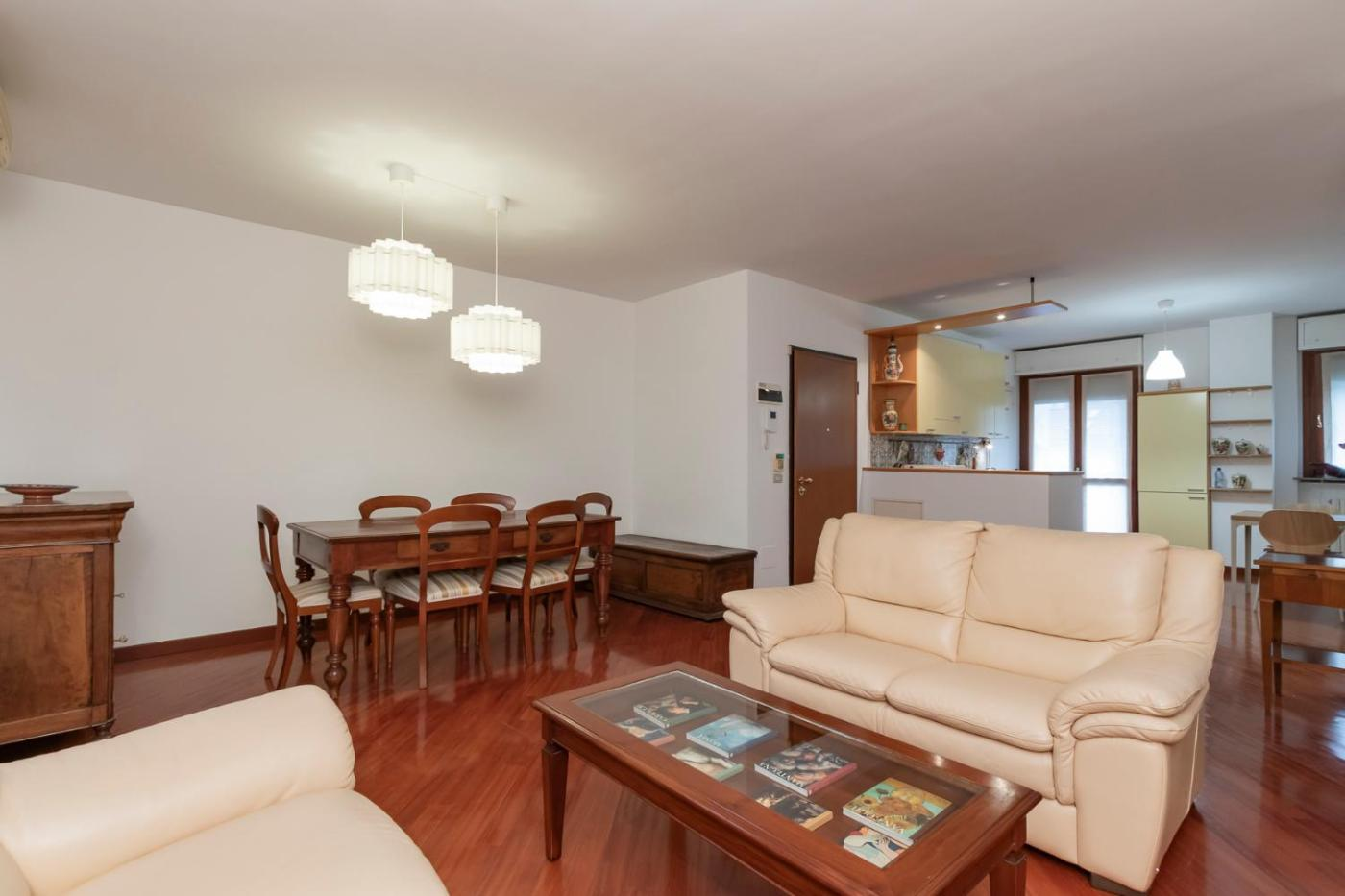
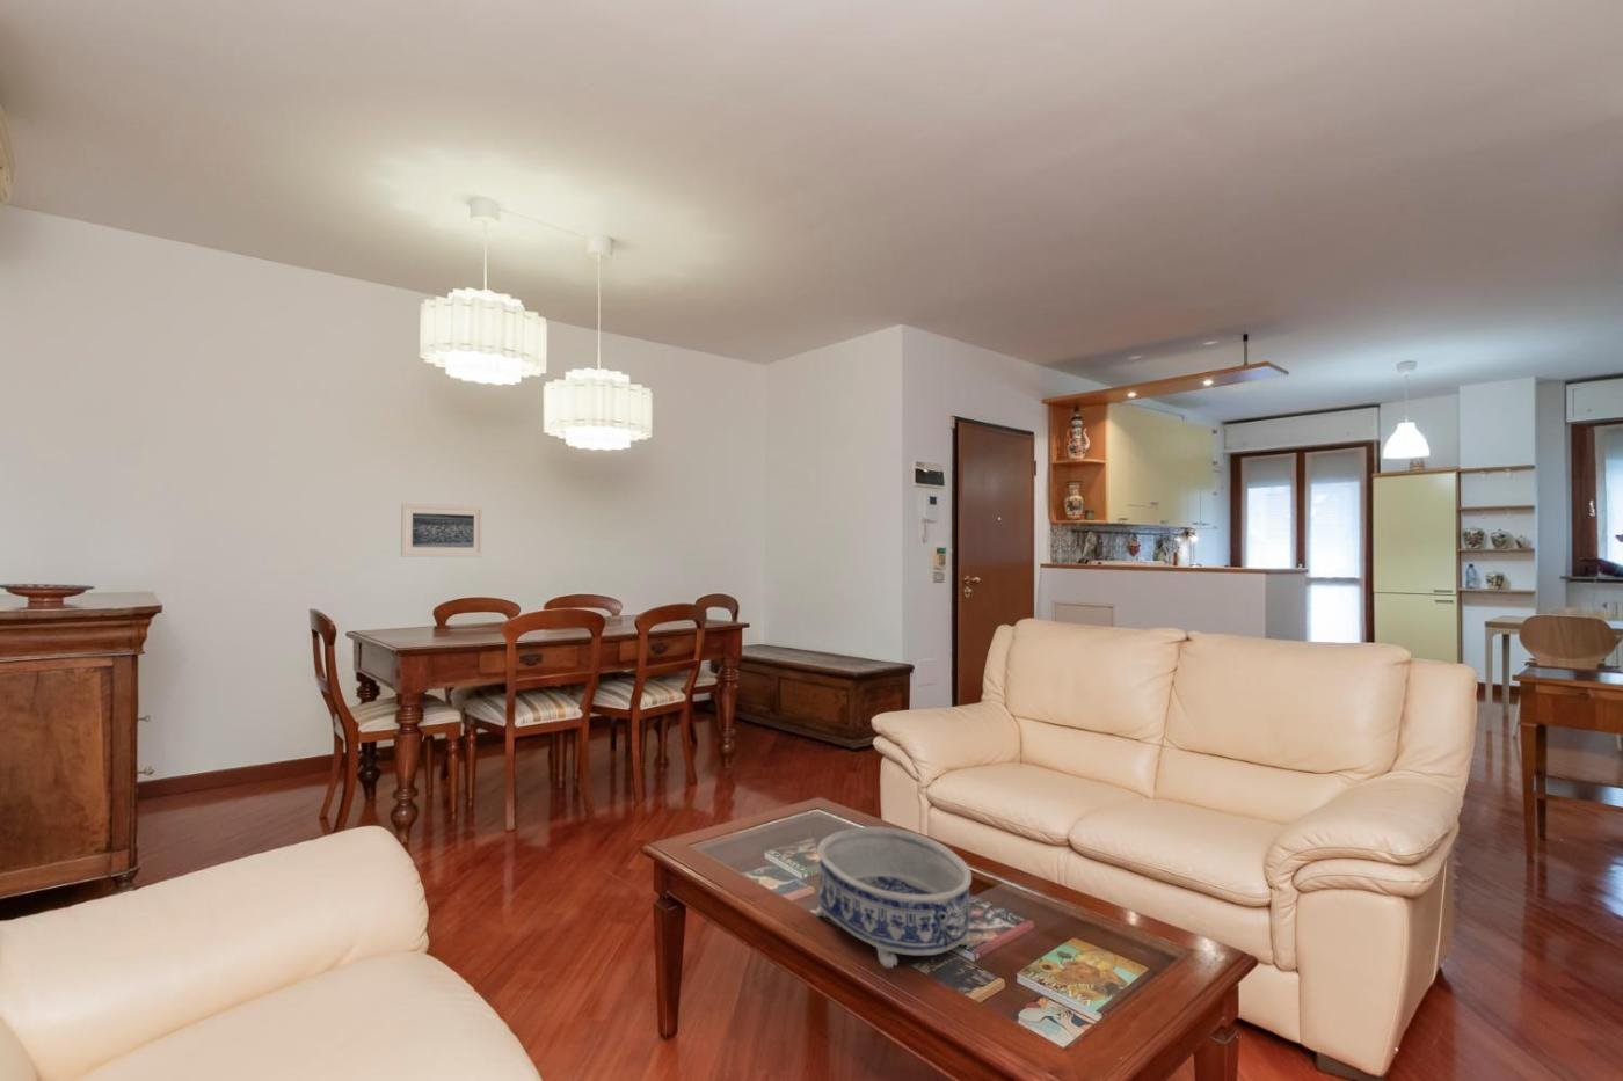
+ decorative bowl [816,826,973,969]
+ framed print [399,502,485,559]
